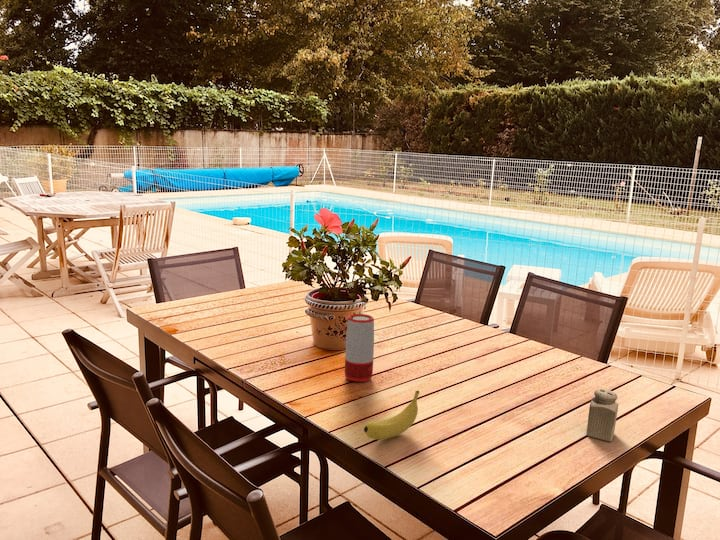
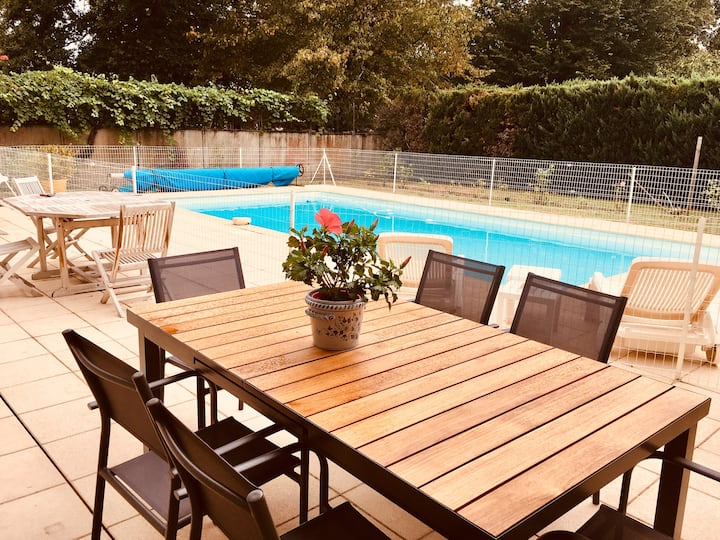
- fruit [363,390,420,441]
- salt shaker [585,388,619,442]
- speaker [344,313,375,383]
